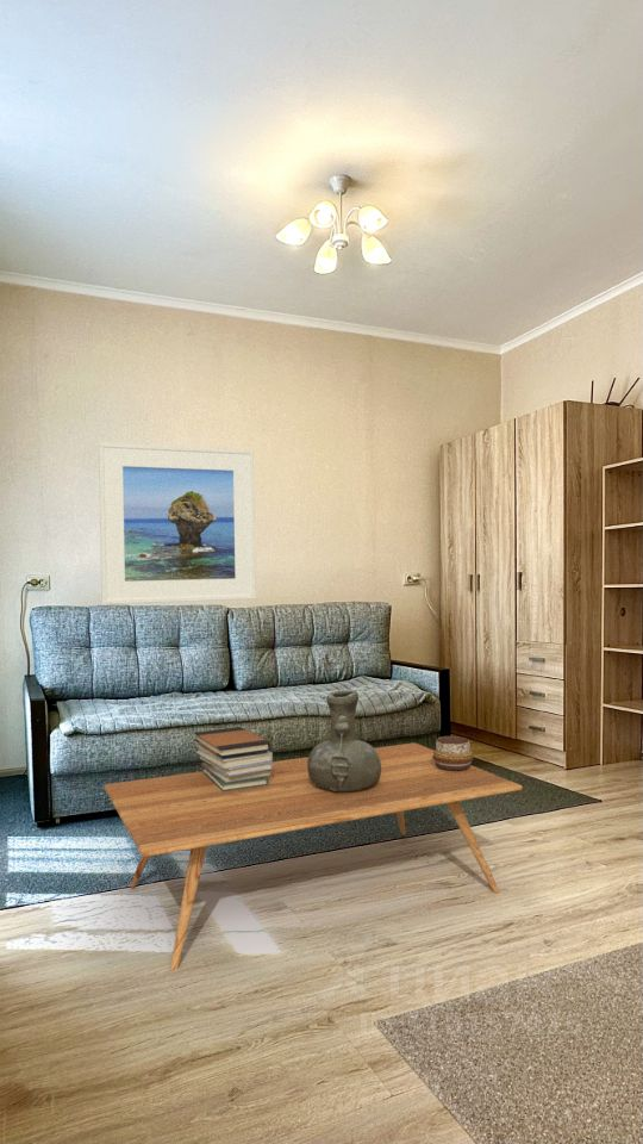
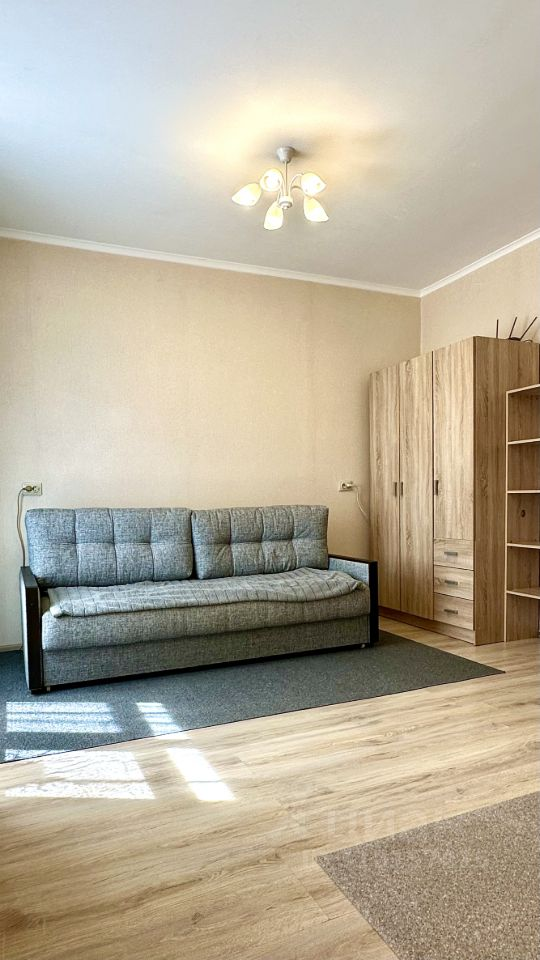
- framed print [98,441,257,605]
- decorative bowl [432,735,475,771]
- vase [307,689,381,792]
- coffee table [102,741,524,971]
- book stack [193,726,274,791]
